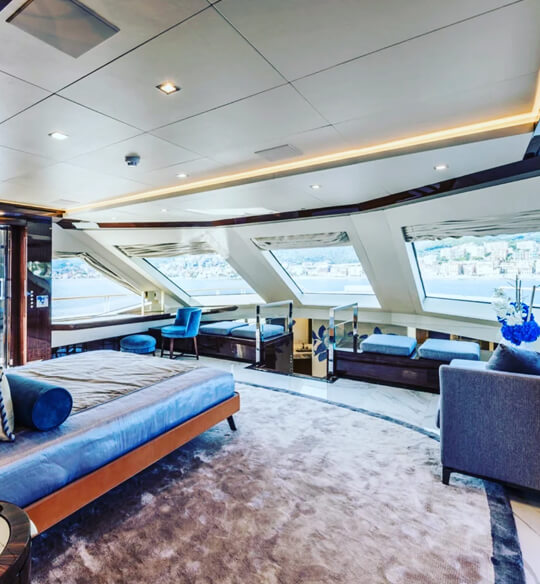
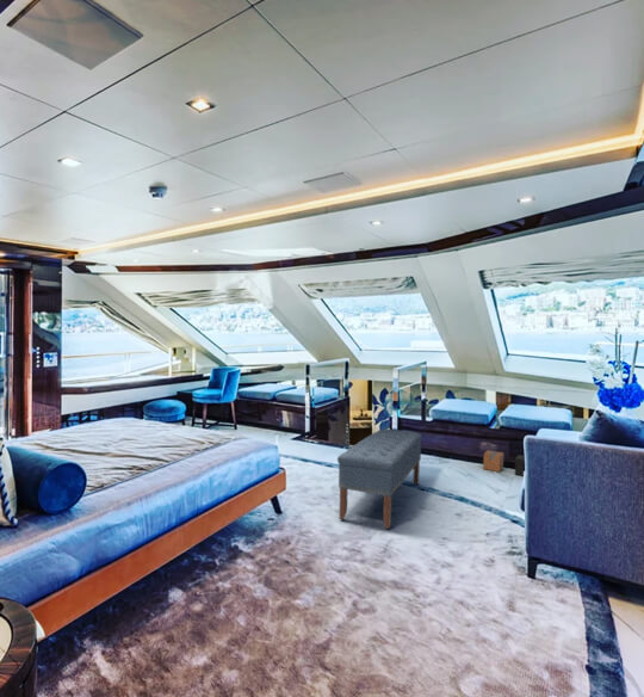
+ bench [336,427,423,530]
+ cardboard box [482,449,525,477]
